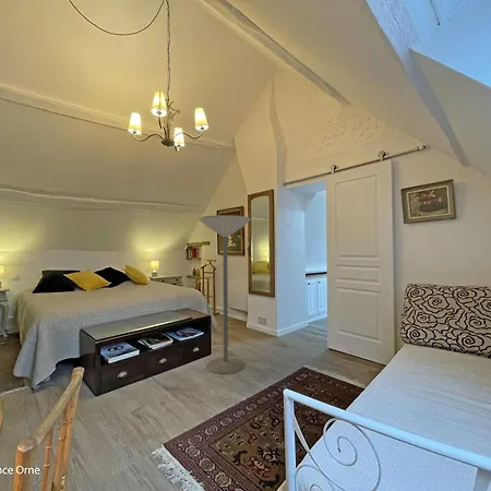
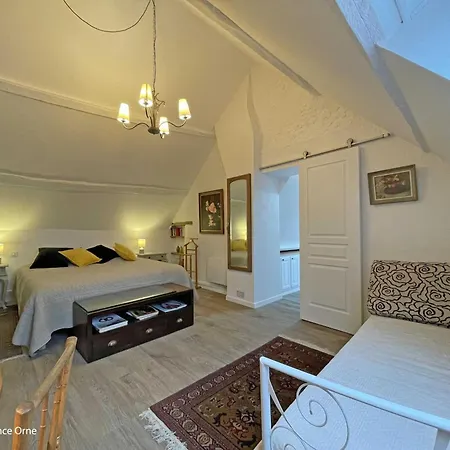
- floor lamp [197,214,252,375]
